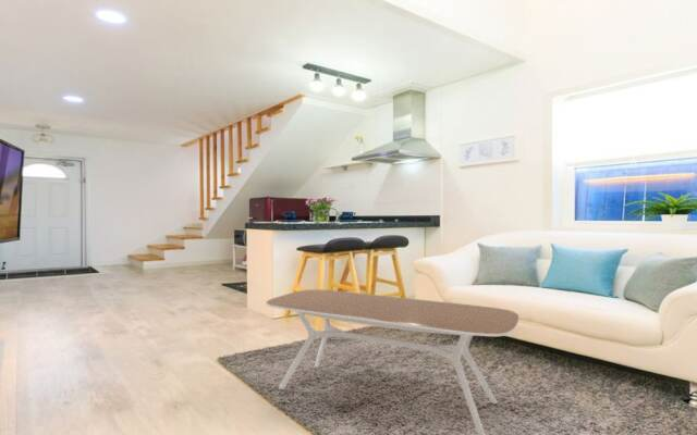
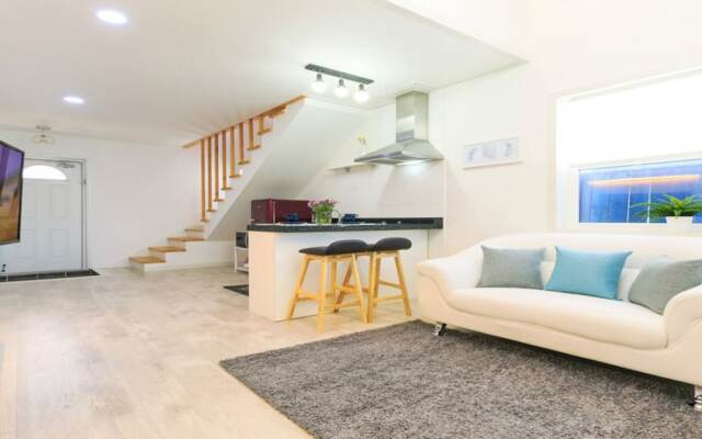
- coffee table [265,288,519,435]
